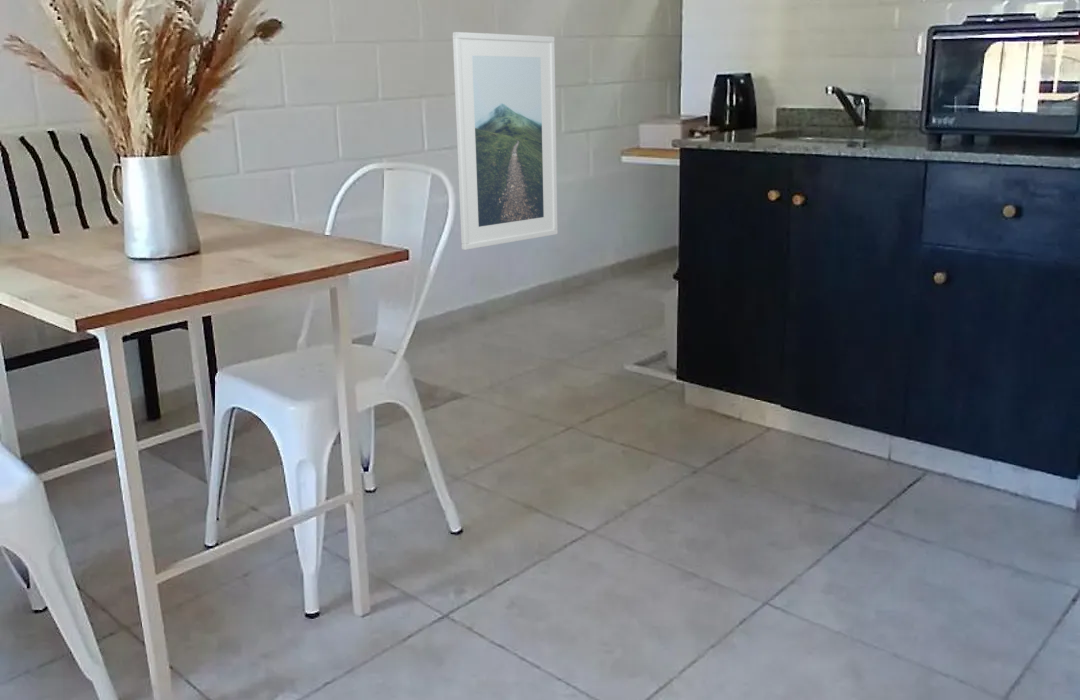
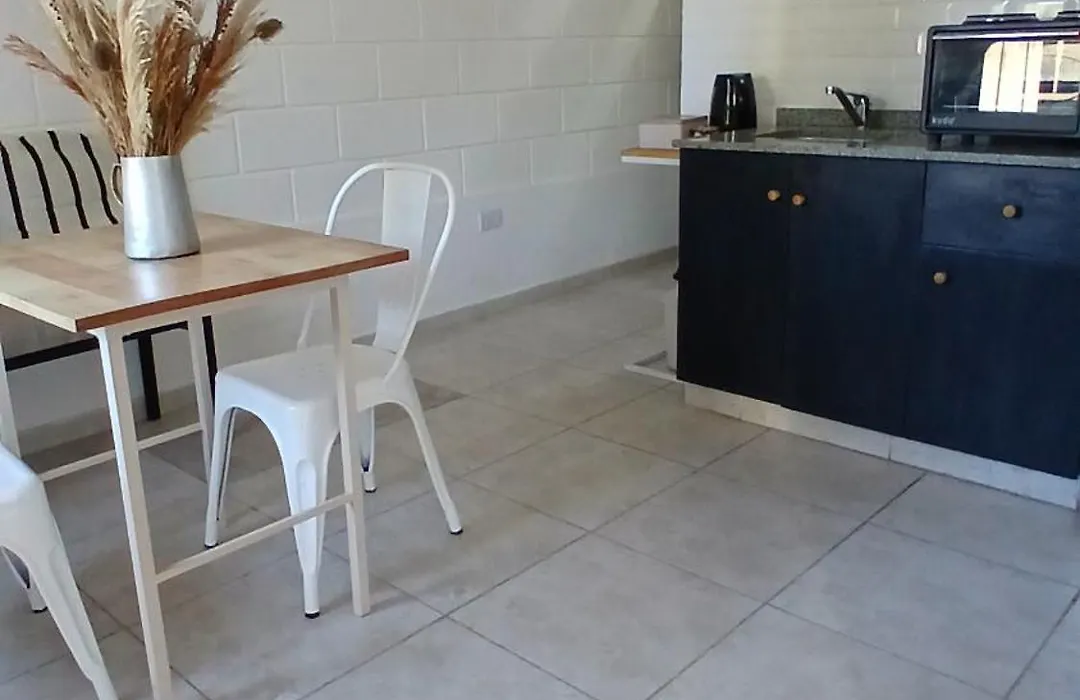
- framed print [452,31,559,251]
